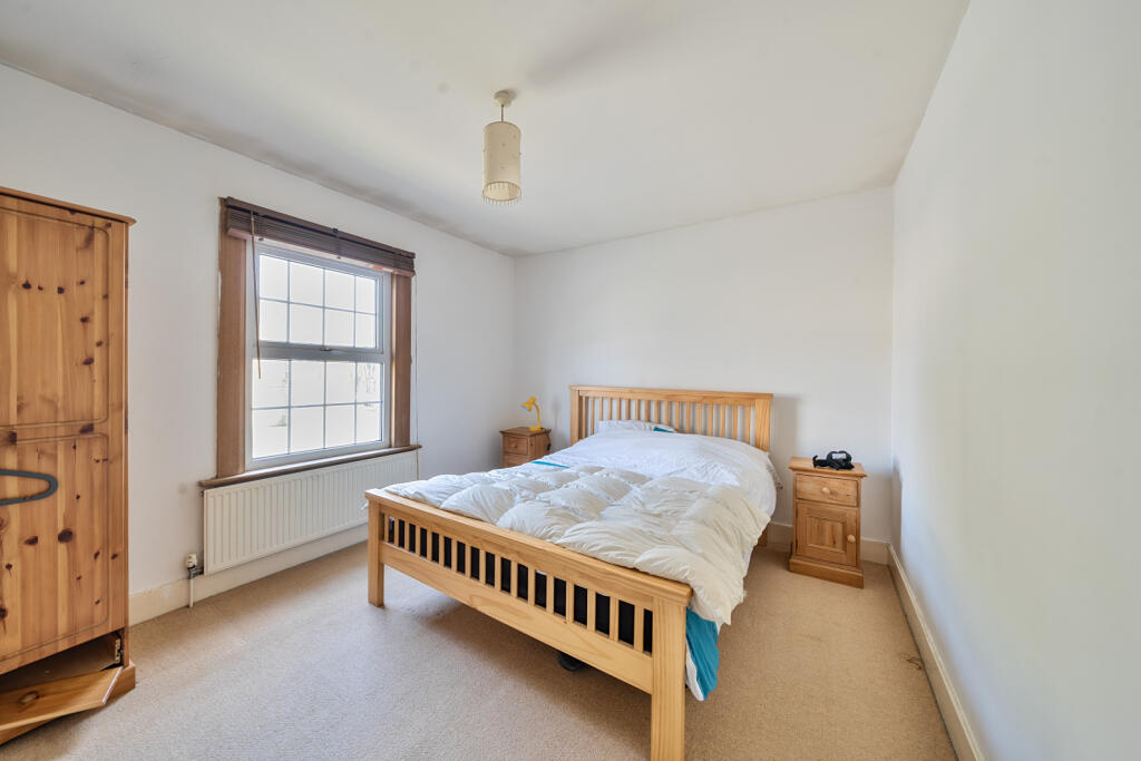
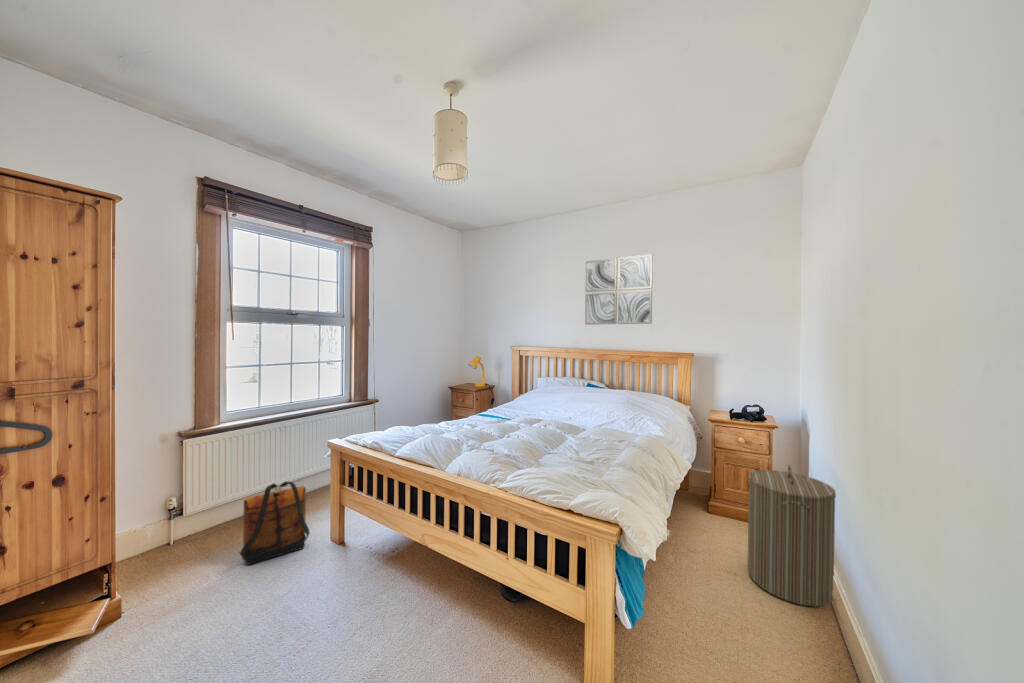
+ wall art [584,253,654,326]
+ backpack [238,480,311,566]
+ laundry hamper [747,464,837,607]
